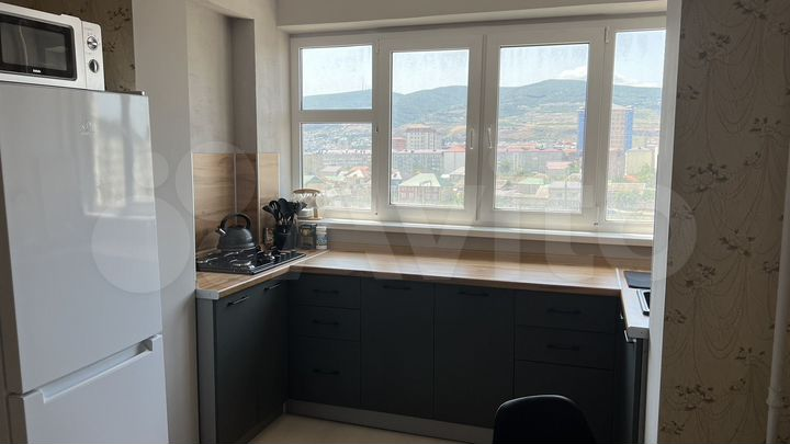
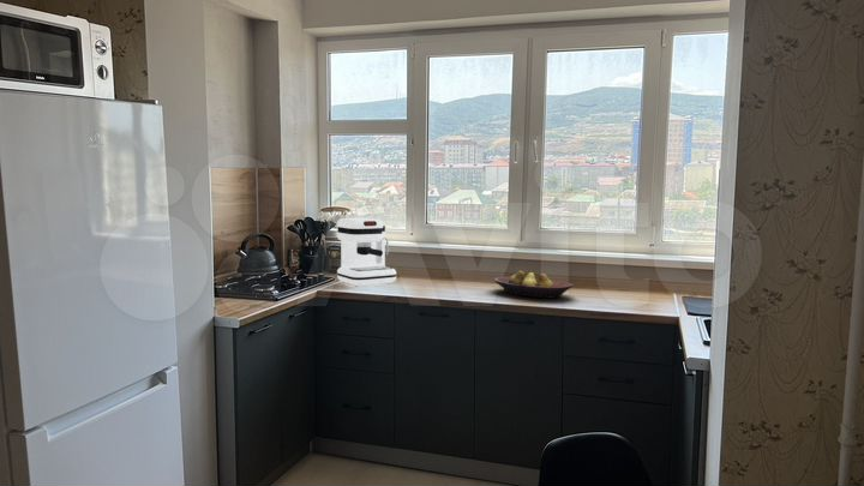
+ coffee maker [336,217,397,288]
+ fruit bowl [493,270,574,300]
